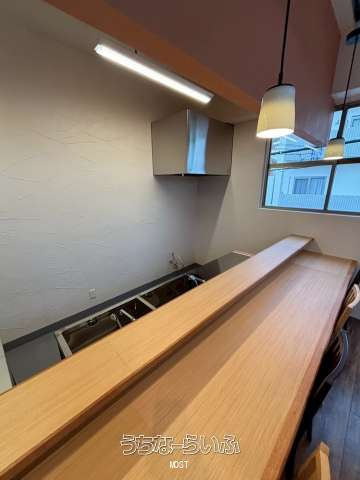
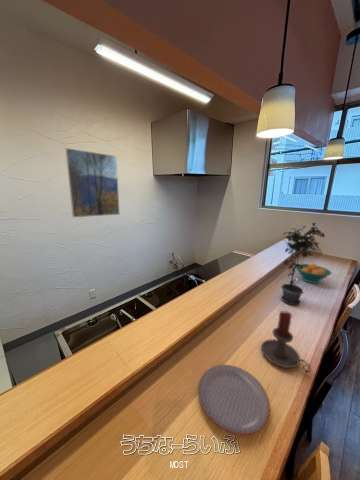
+ candle holder [260,310,312,374]
+ plate [197,364,271,436]
+ fruit bowl [295,262,333,284]
+ potted plant [280,222,326,306]
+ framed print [65,147,121,218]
